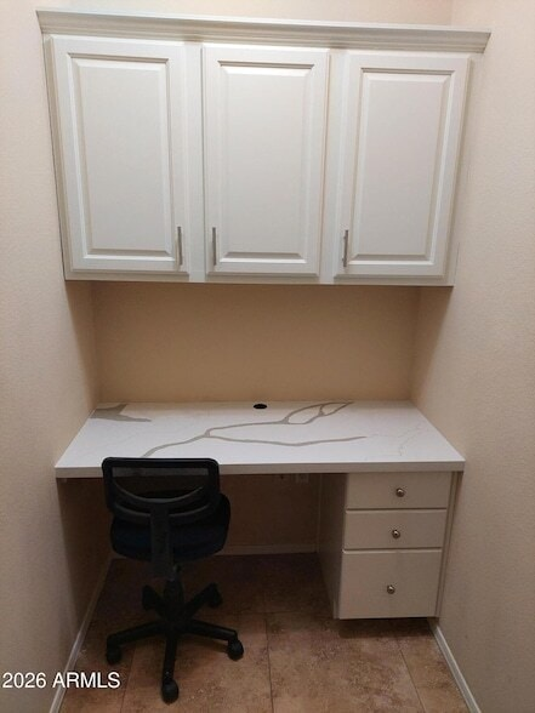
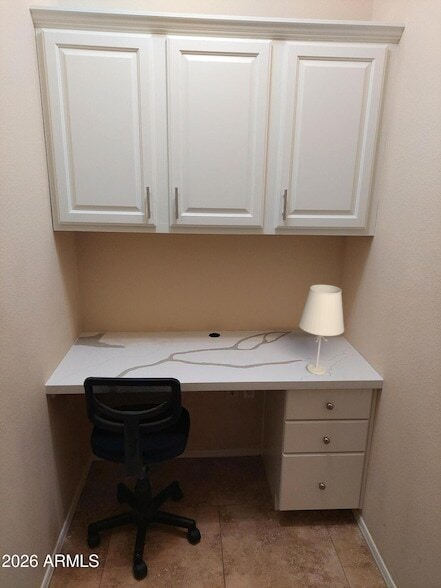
+ table lamp [298,284,345,376]
